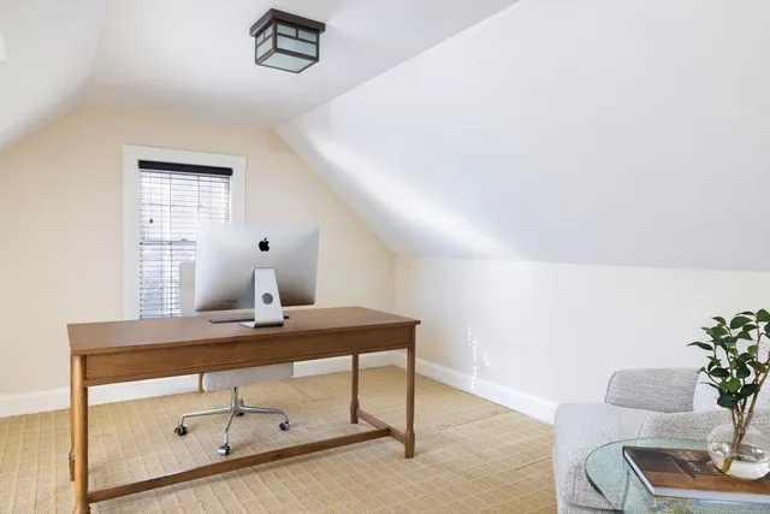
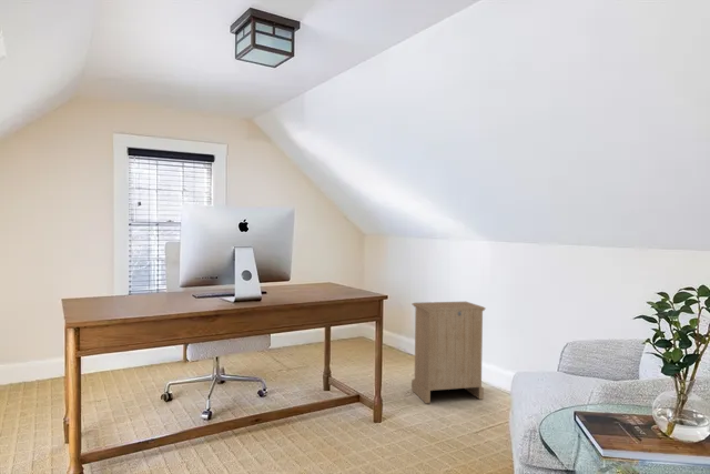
+ cabinet [410,301,487,404]
